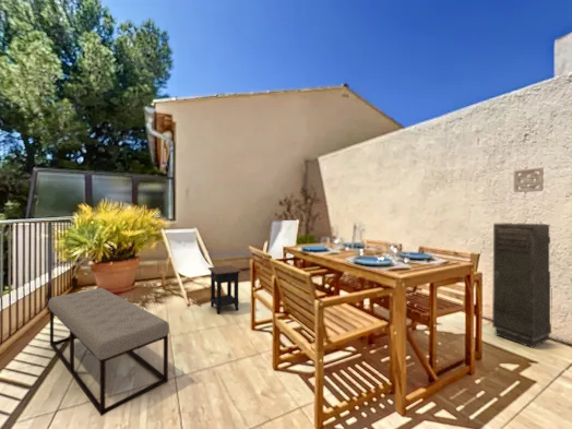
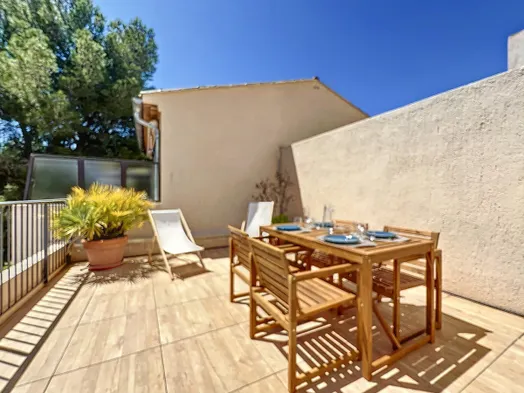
- wall ornament [513,166,545,193]
- storage cabinet [491,222,552,349]
- bench [47,287,170,417]
- side table [207,264,242,315]
